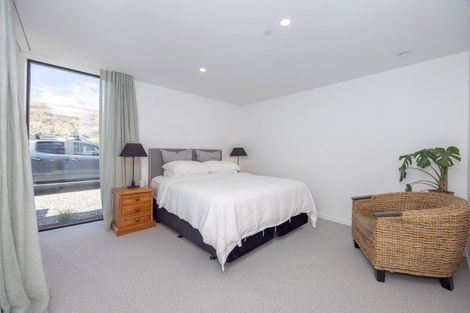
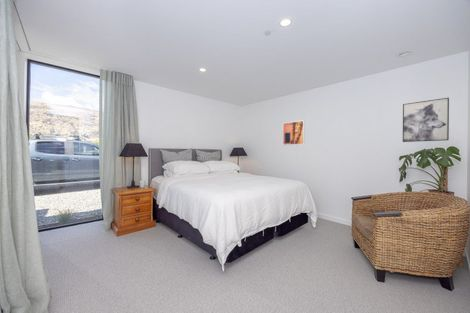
+ wall art [282,119,306,147]
+ wall art [402,97,450,143]
